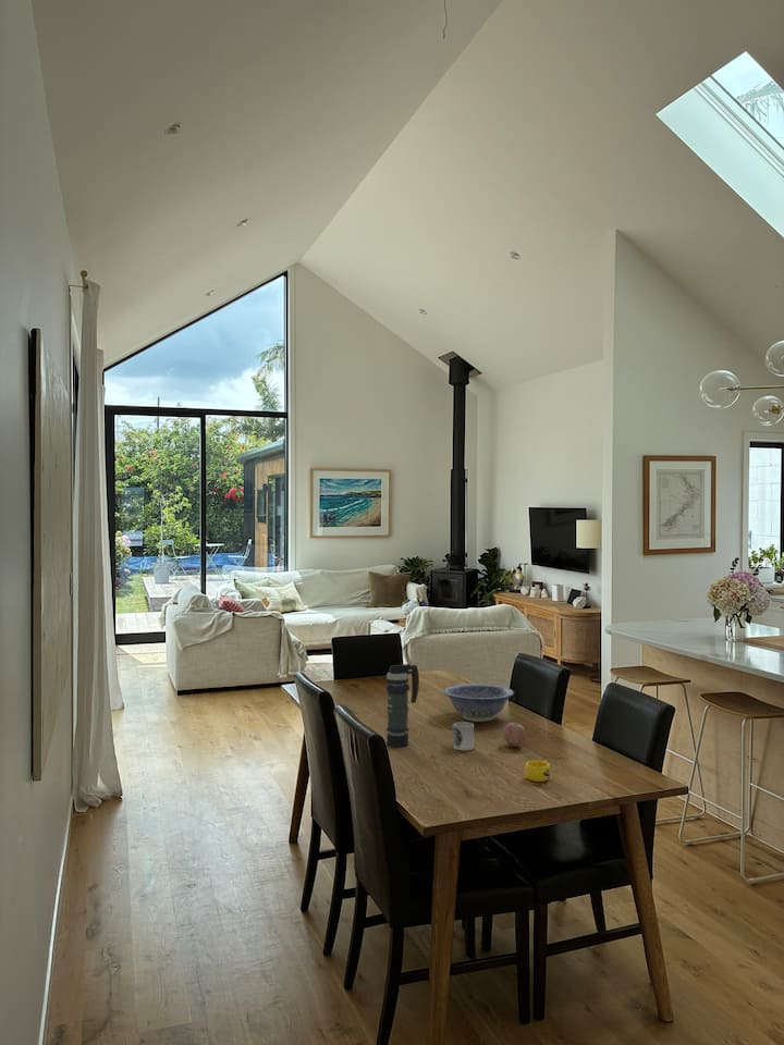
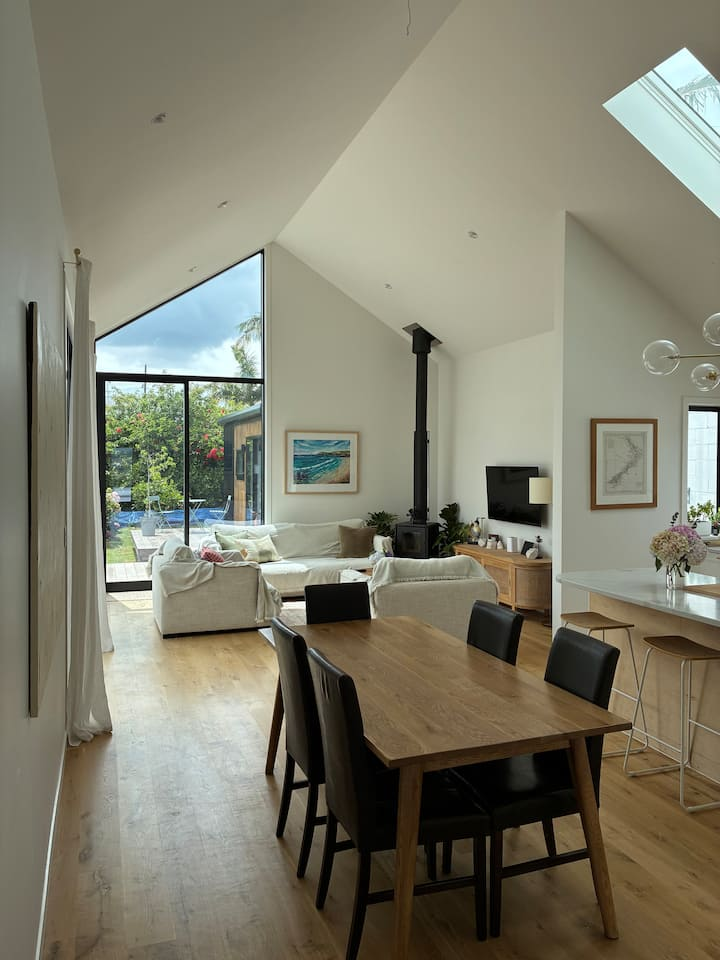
- decorative bowl [442,684,515,723]
- smoke grenade [384,663,420,748]
- fruit [502,722,527,748]
- cup [451,721,475,751]
- cup [524,759,551,783]
